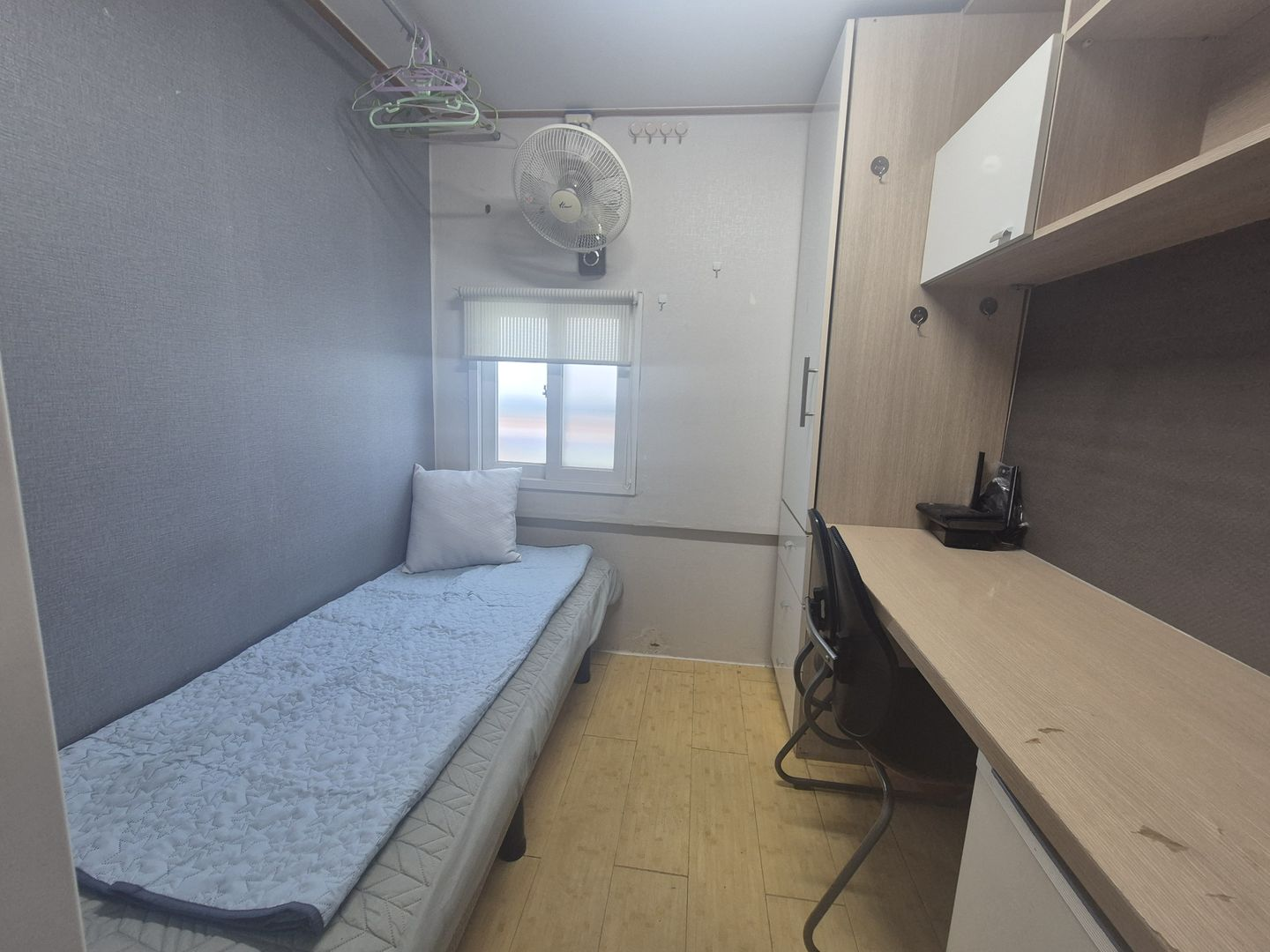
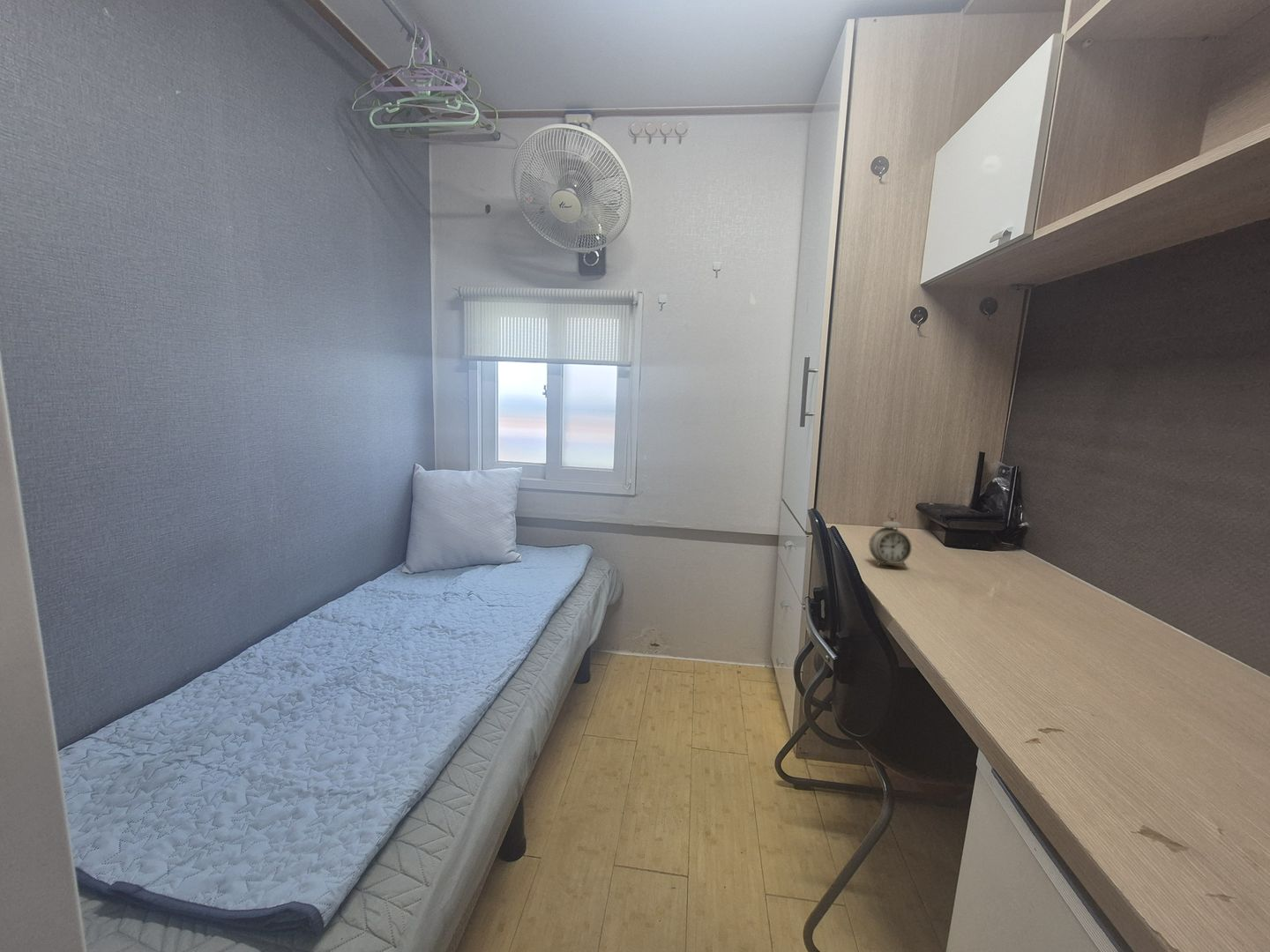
+ alarm clock [868,510,913,569]
